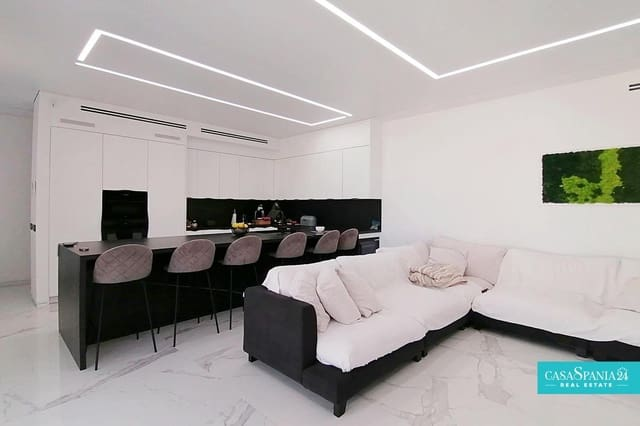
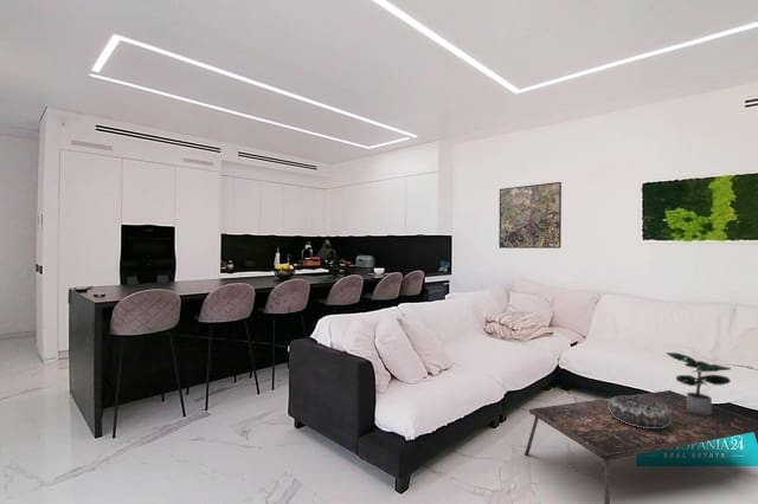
+ potted plant [664,351,732,415]
+ decorative bowl [609,394,672,428]
+ coffee table [523,389,758,504]
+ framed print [497,181,563,250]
